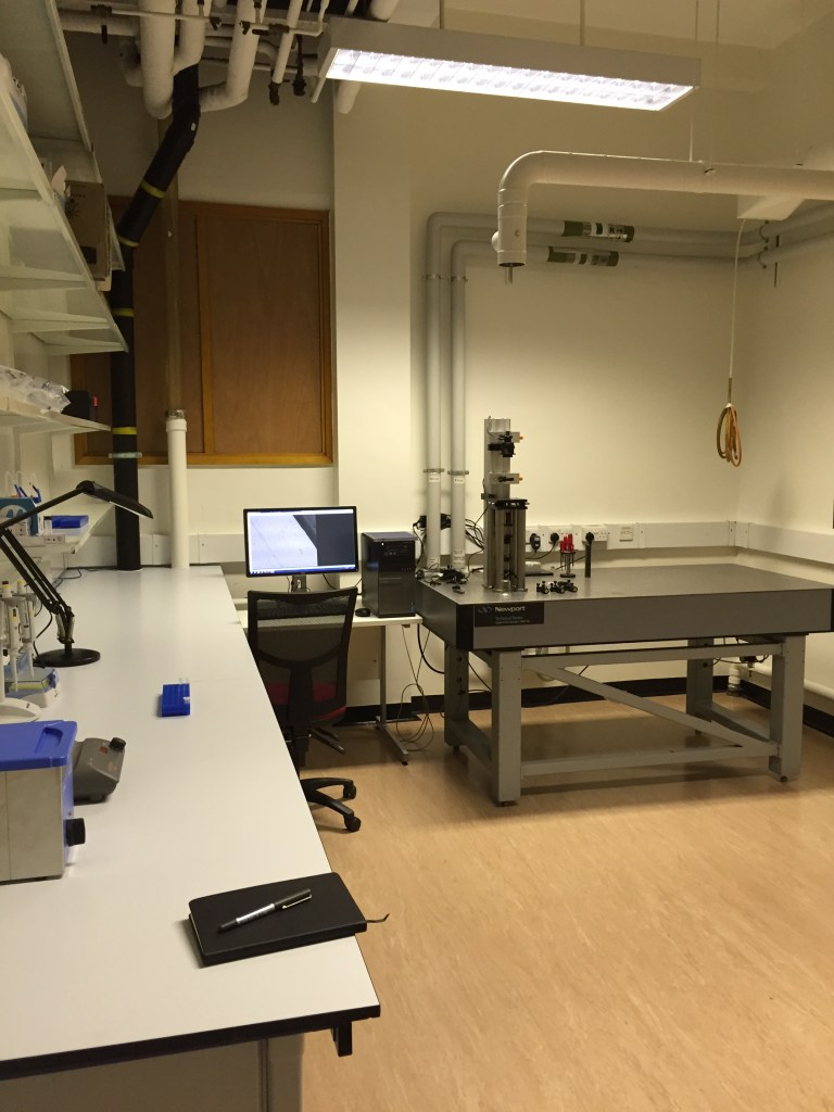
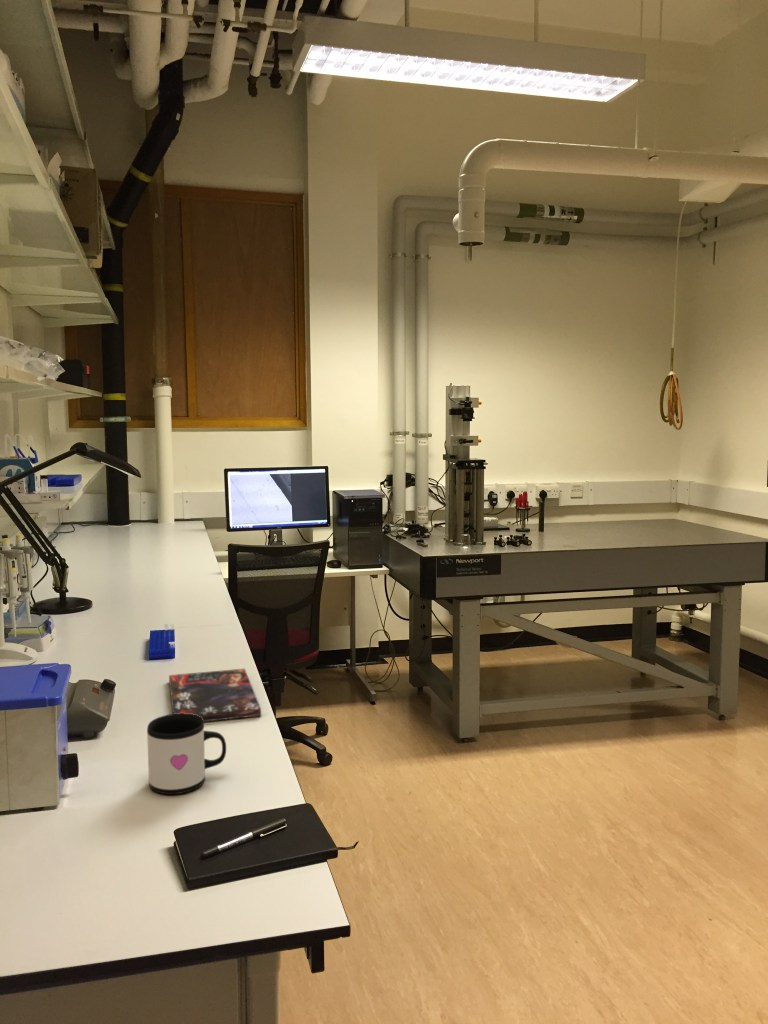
+ book [168,668,262,723]
+ mug [146,713,227,795]
